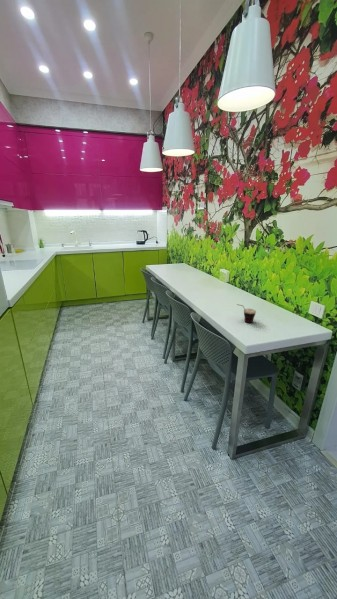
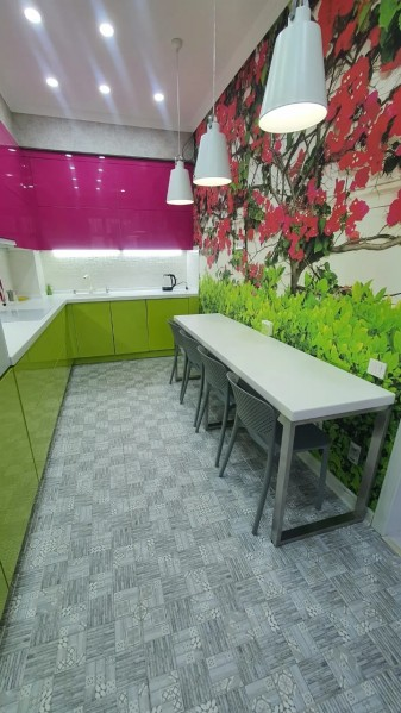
- cup [236,303,257,324]
